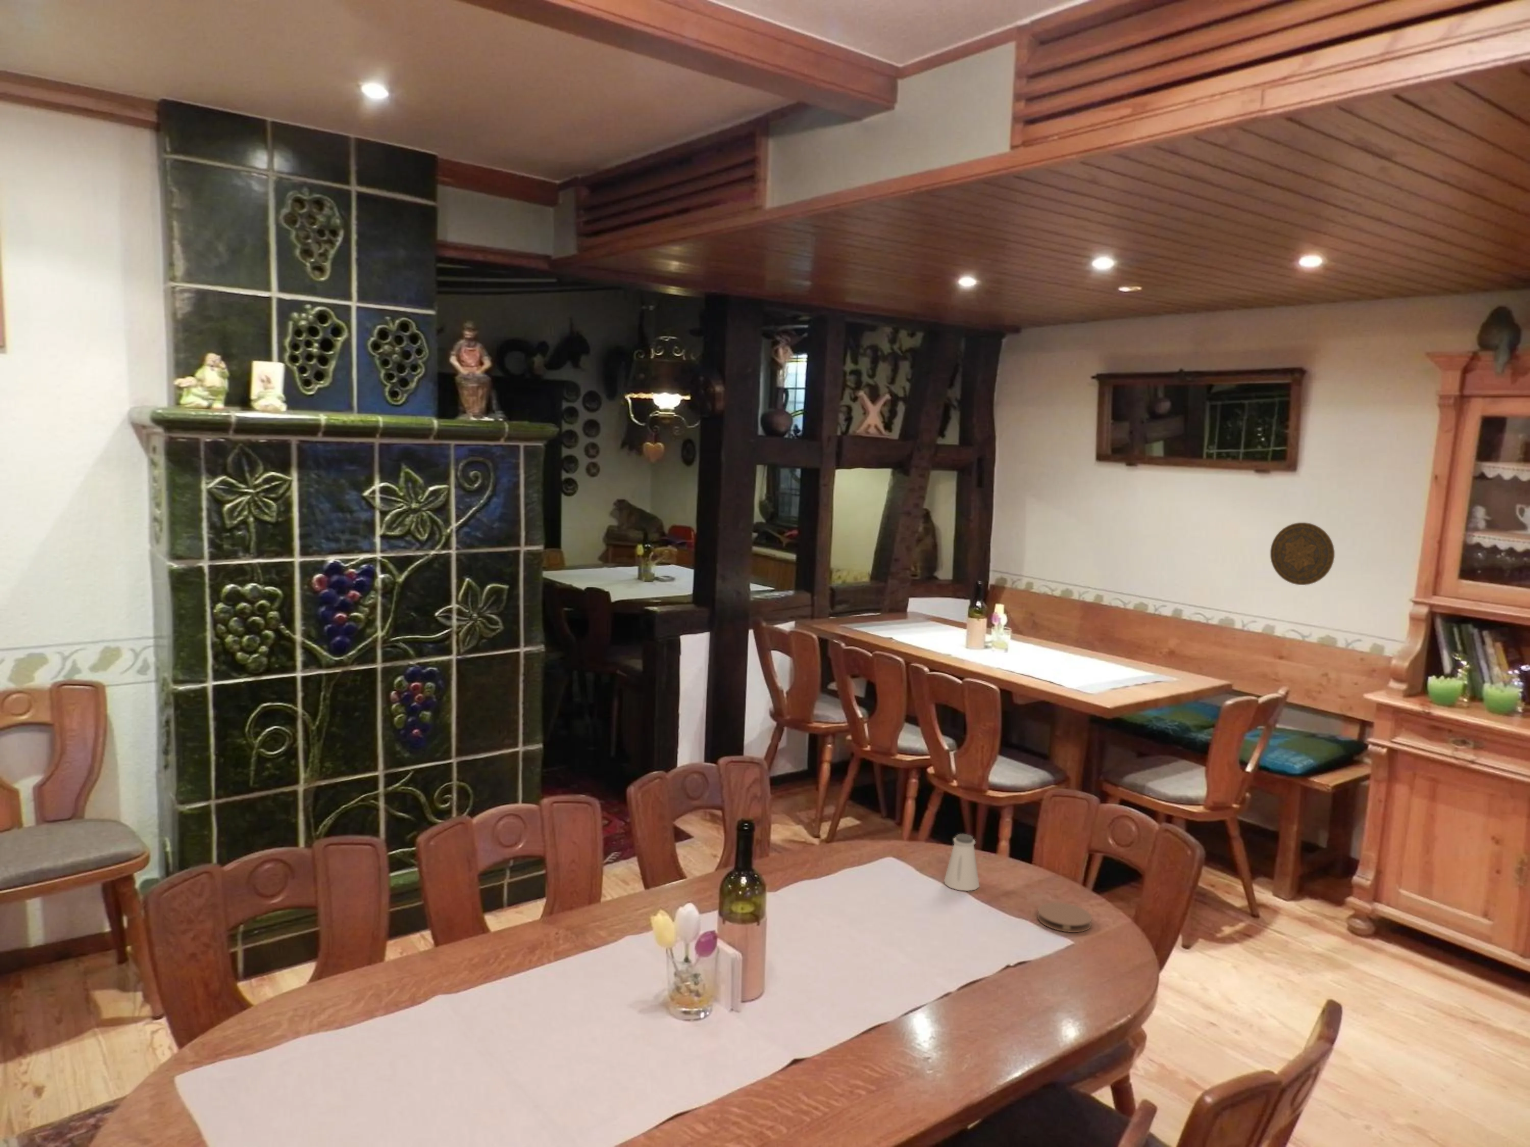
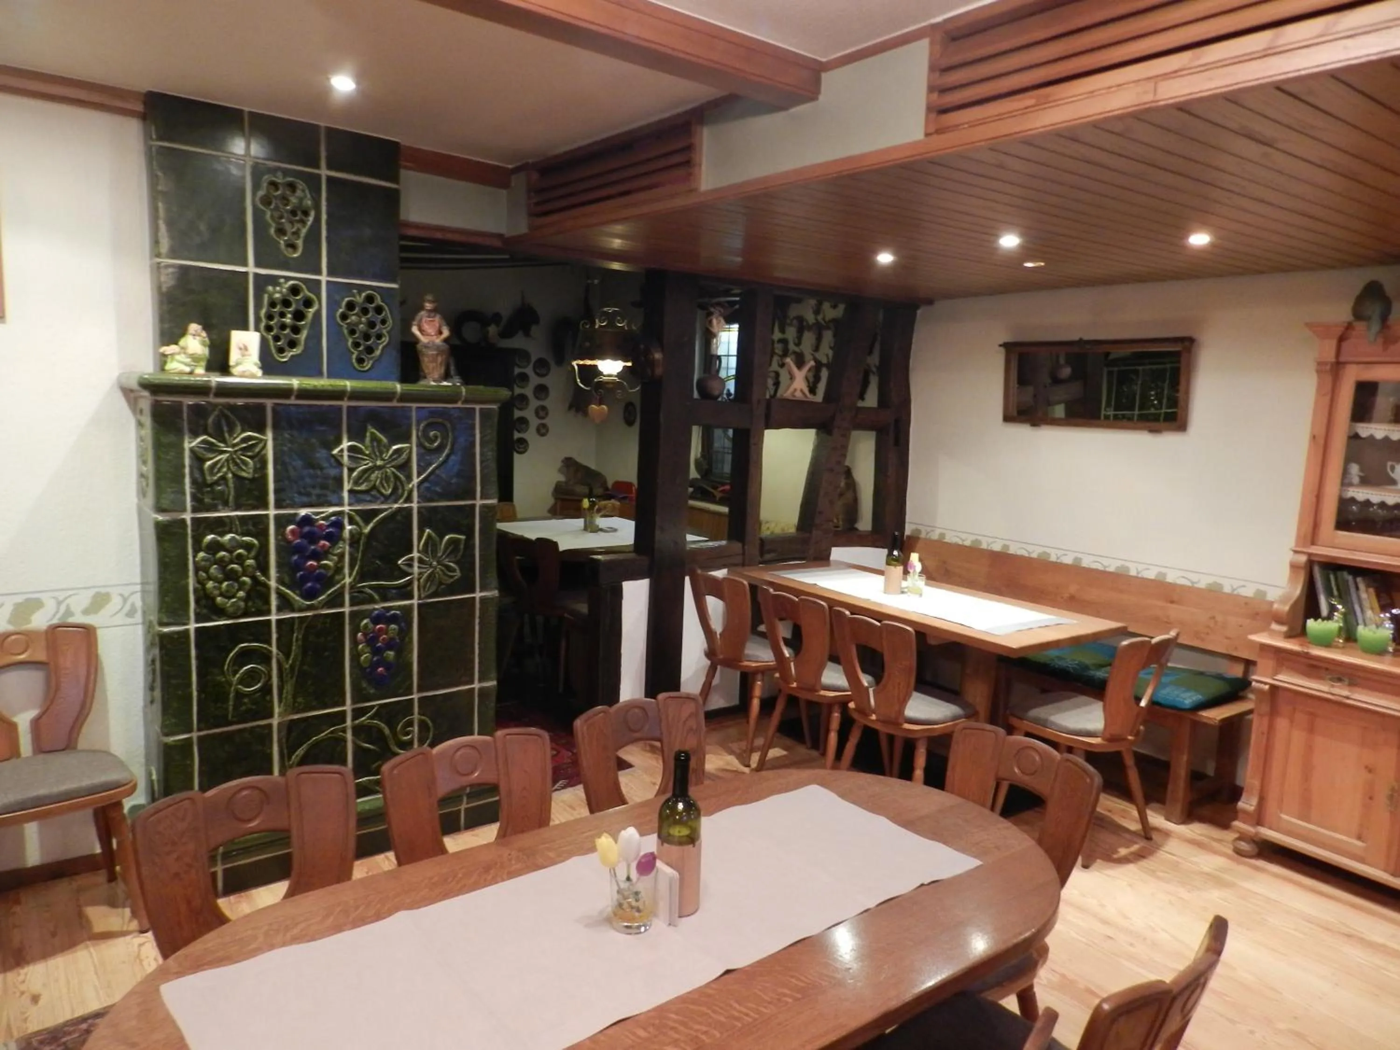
- decorative plate [1270,522,1335,586]
- coaster [1037,901,1093,933]
- saltshaker [943,834,981,892]
